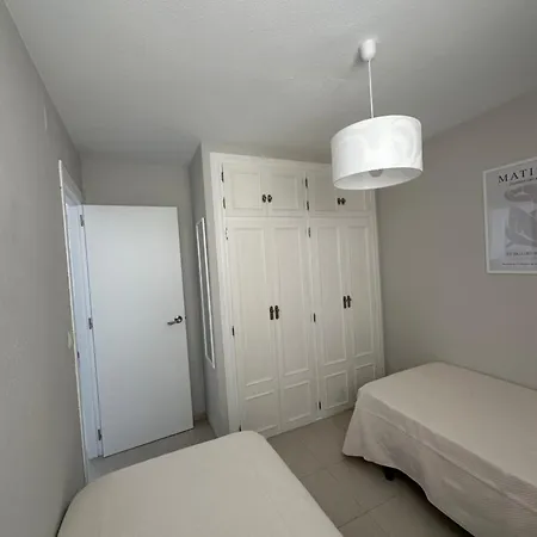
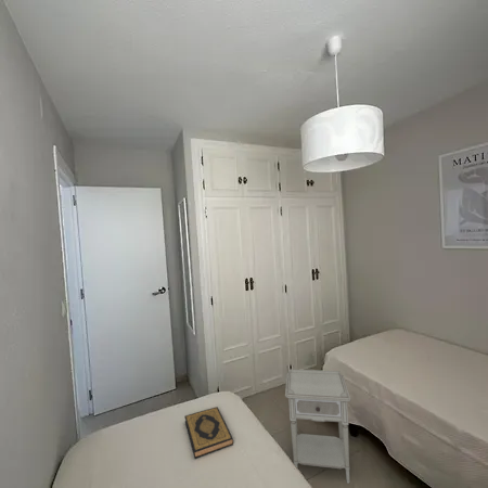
+ nightstand [284,368,351,485]
+ hardback book [183,406,234,460]
